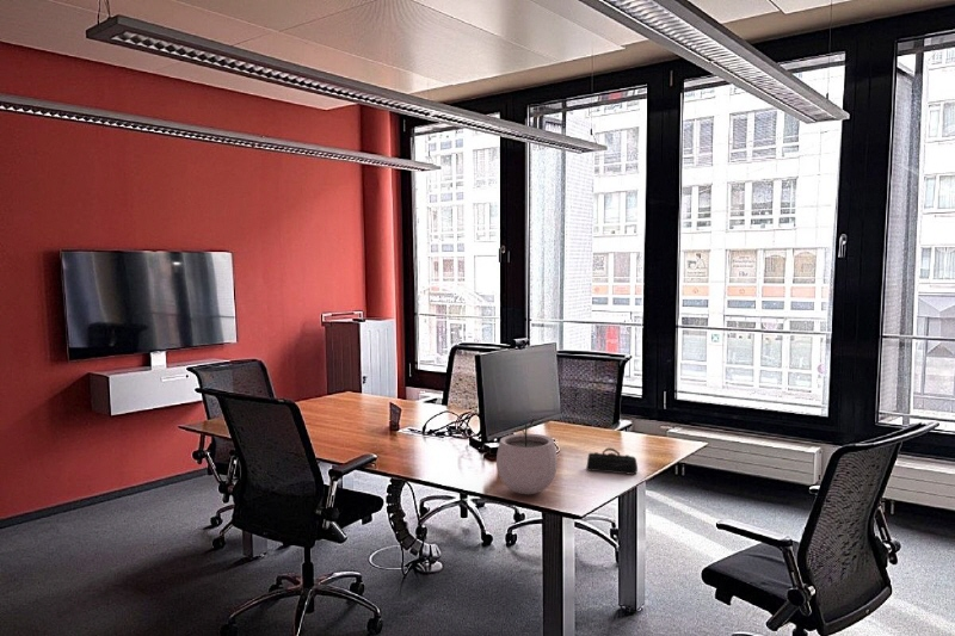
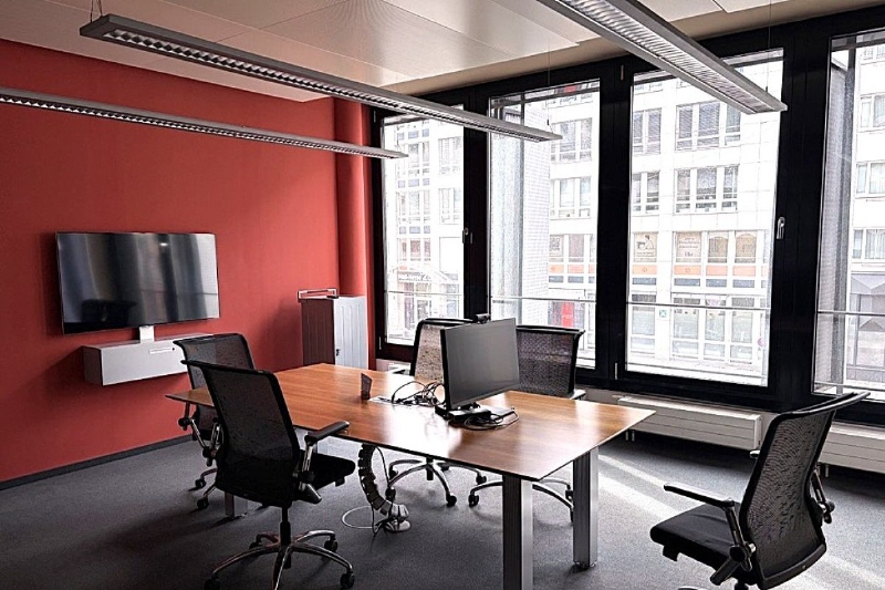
- pencil case [585,446,639,476]
- plant pot [495,416,559,495]
